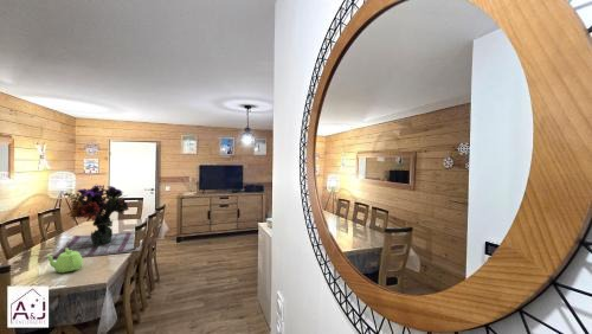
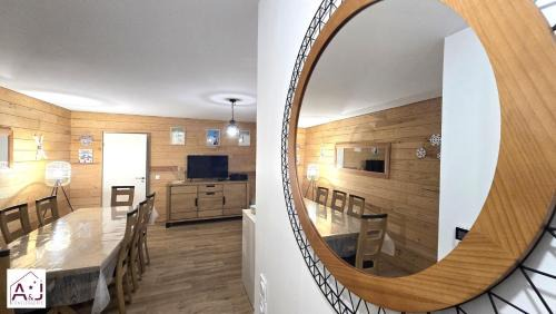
- teapot [45,248,84,274]
- flower arrangement [47,182,143,262]
